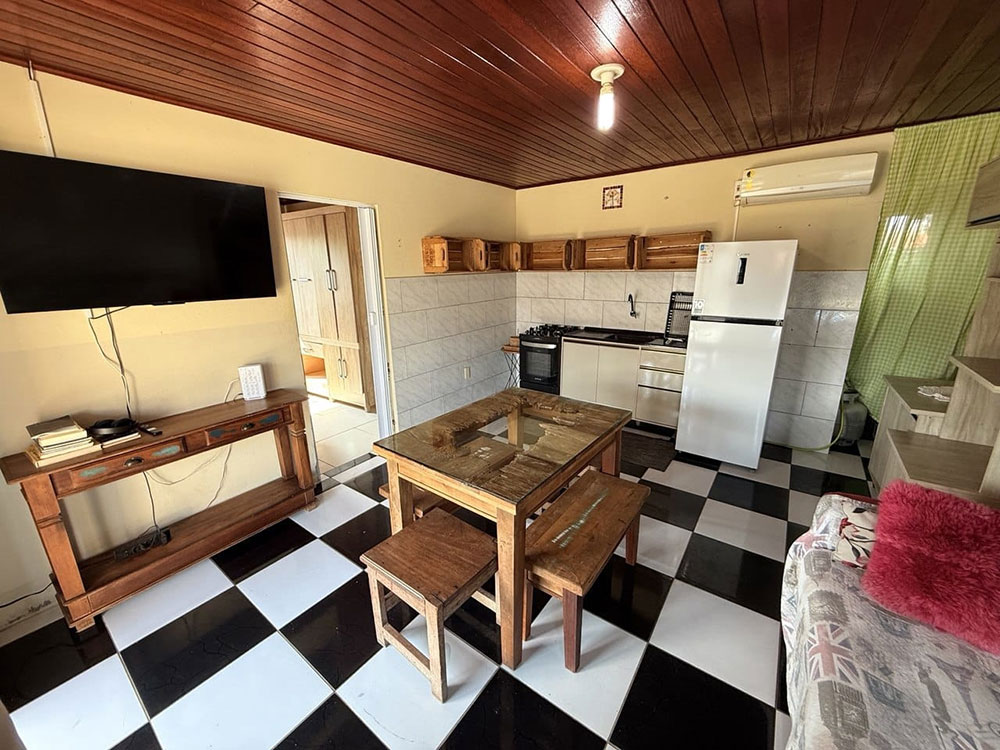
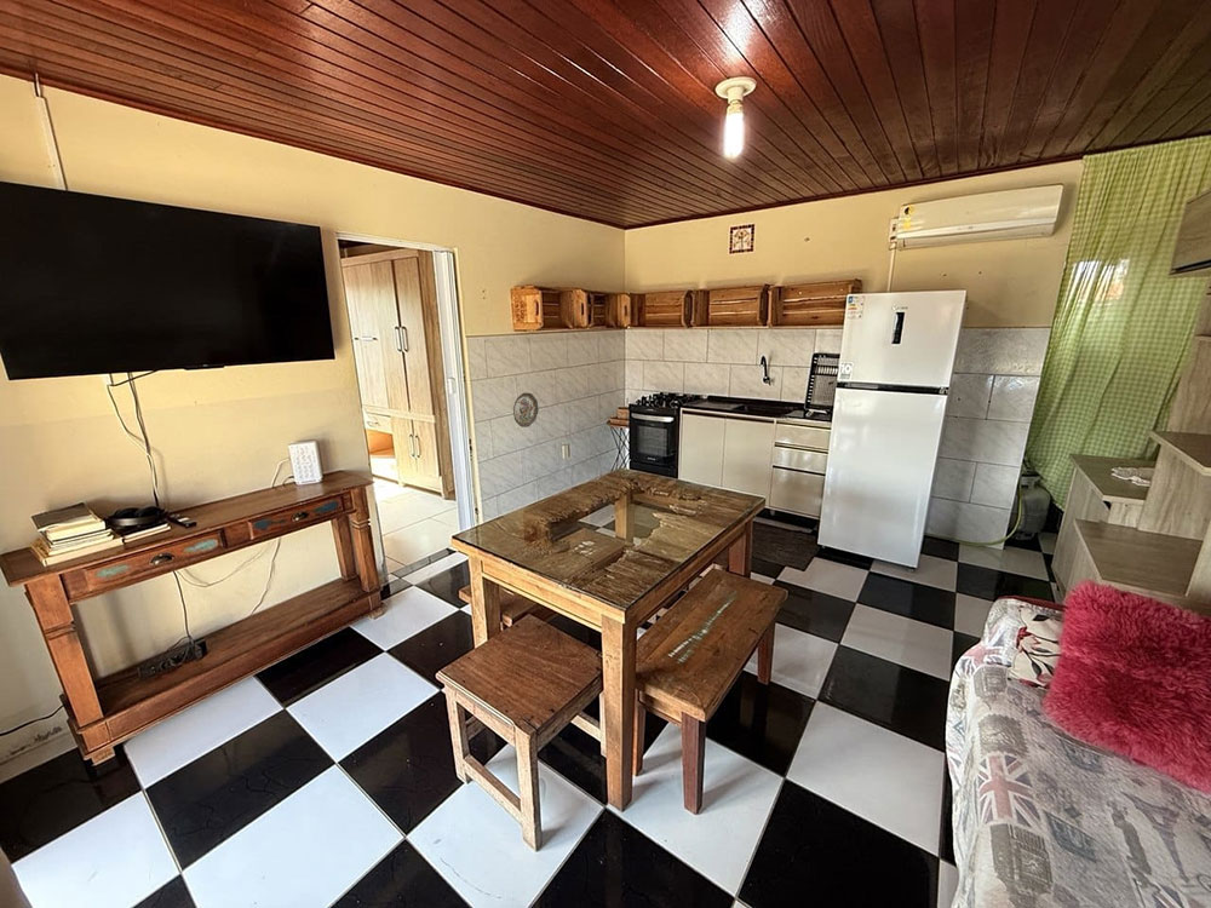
+ decorative plate [512,391,539,429]
